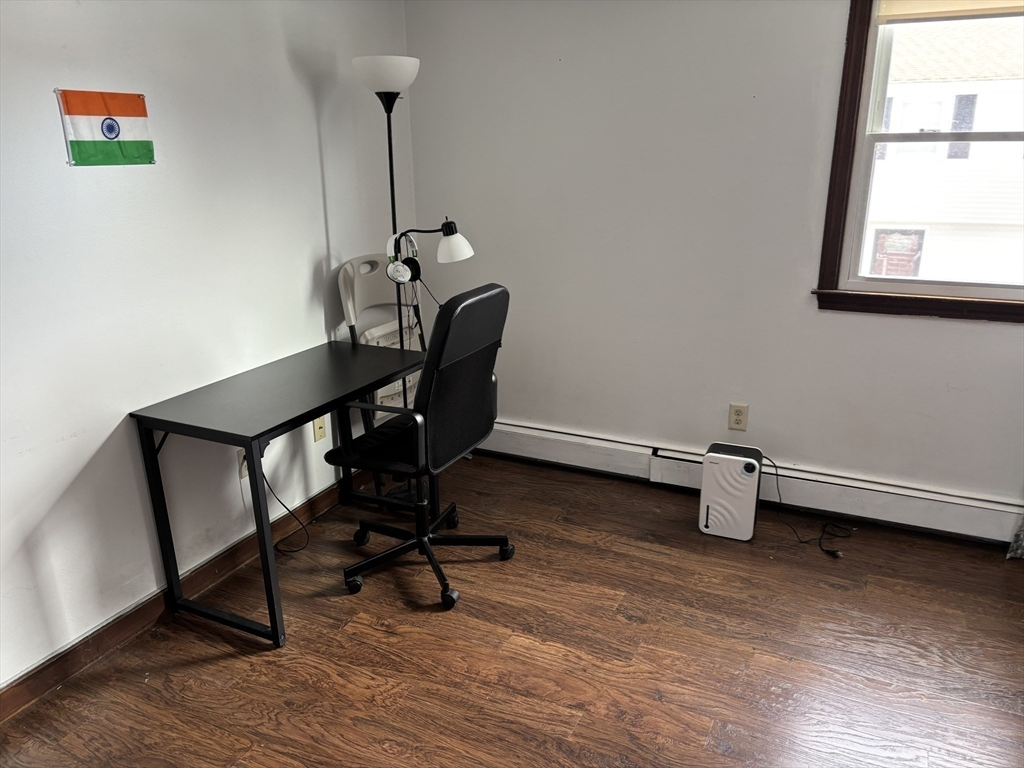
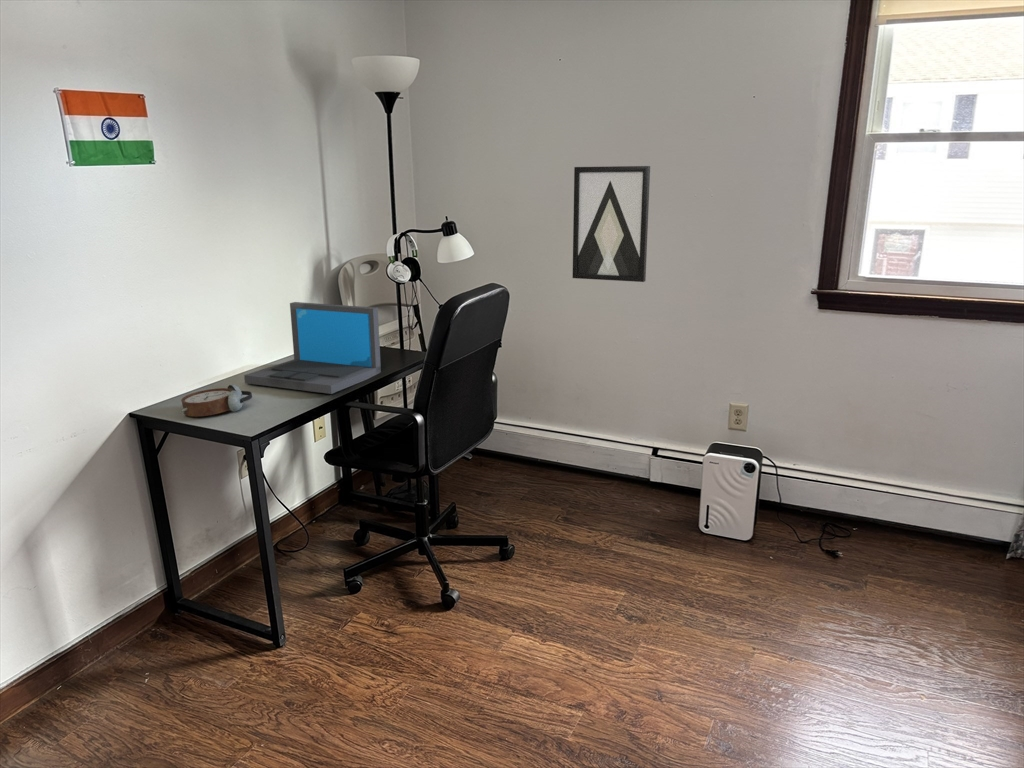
+ wall art [572,165,651,283]
+ laptop [243,301,382,395]
+ alarm clock [180,384,253,418]
